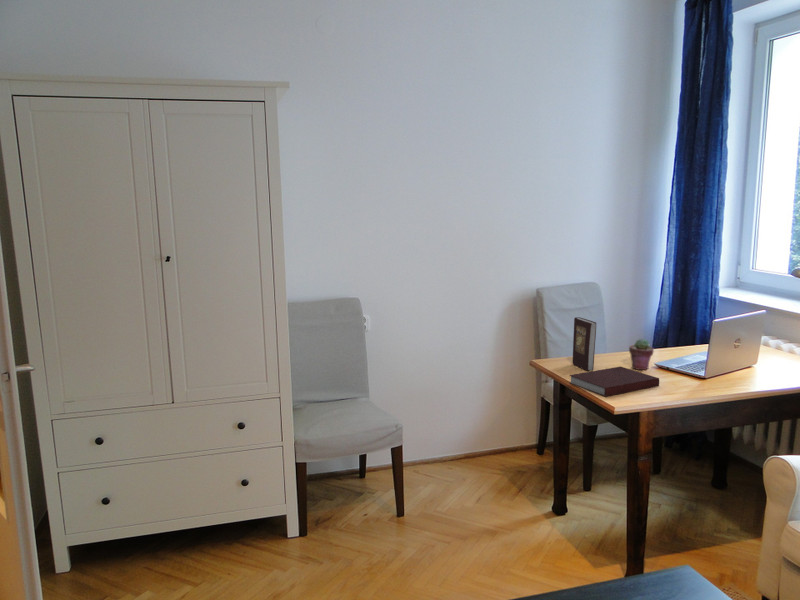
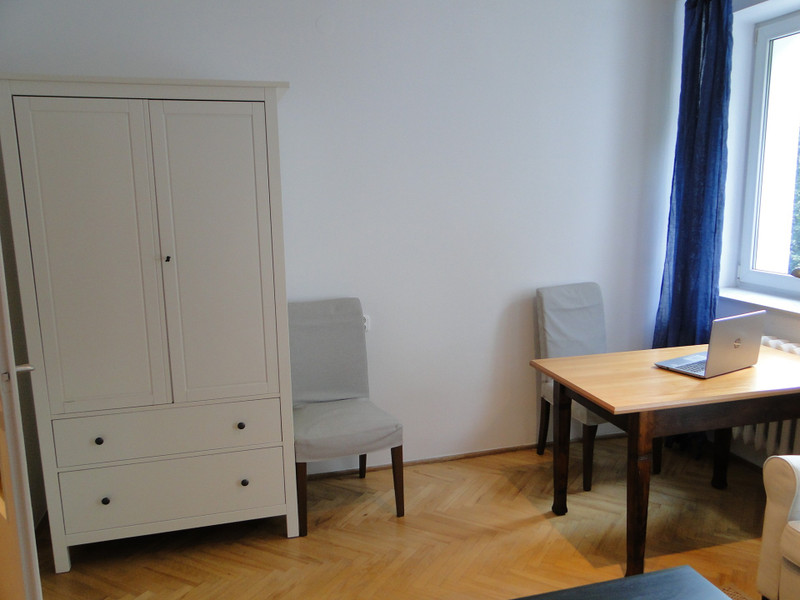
- book [572,316,597,372]
- potted succulent [628,338,655,371]
- notebook [568,366,660,398]
